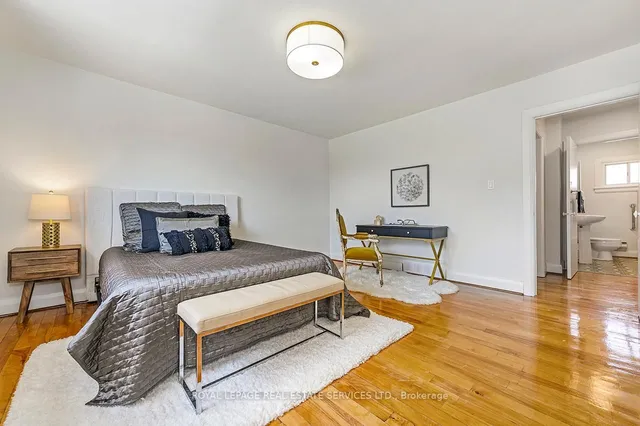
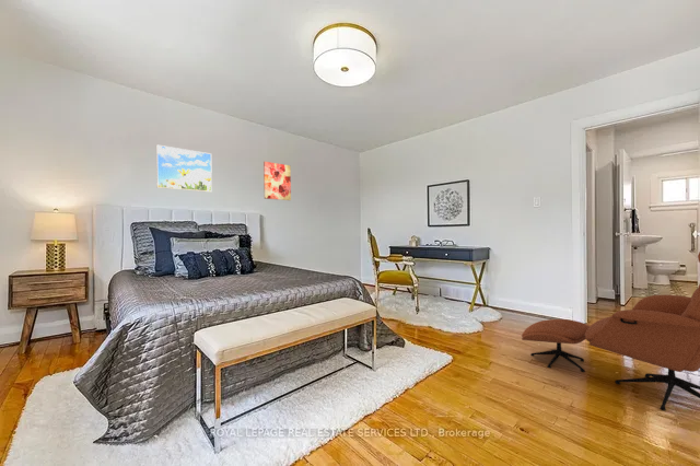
+ armchair [521,251,700,411]
+ wall art [262,161,292,201]
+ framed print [155,144,213,193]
